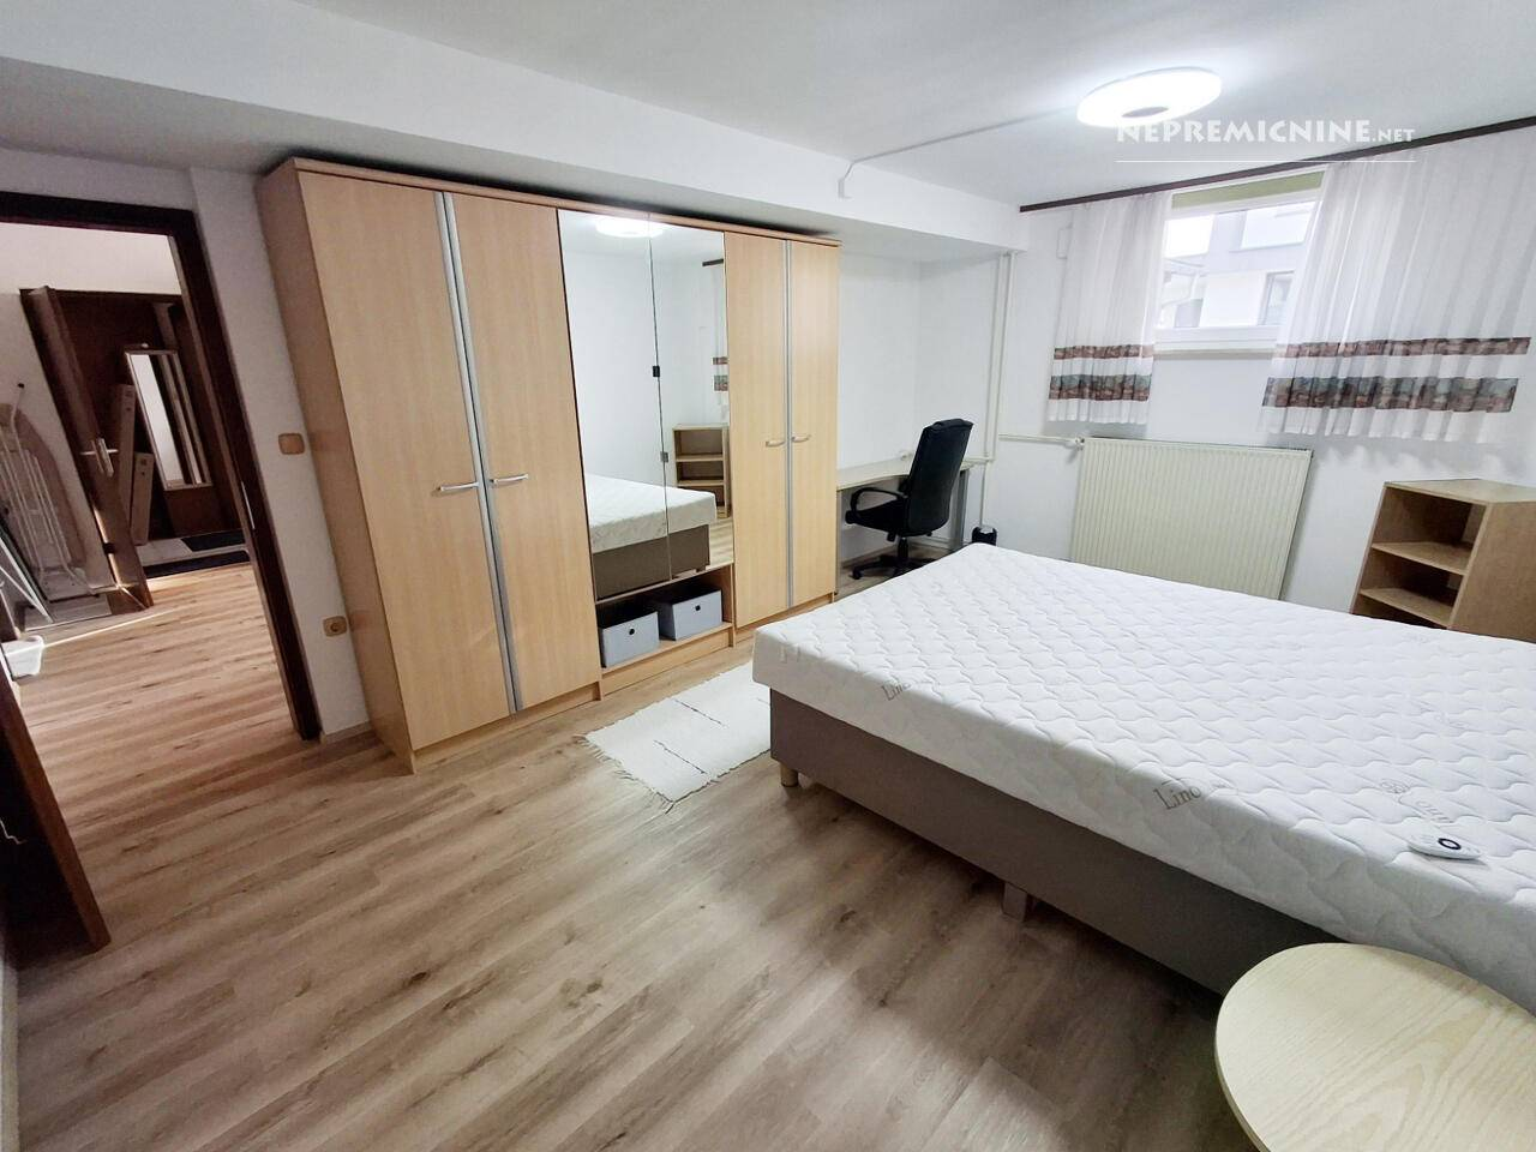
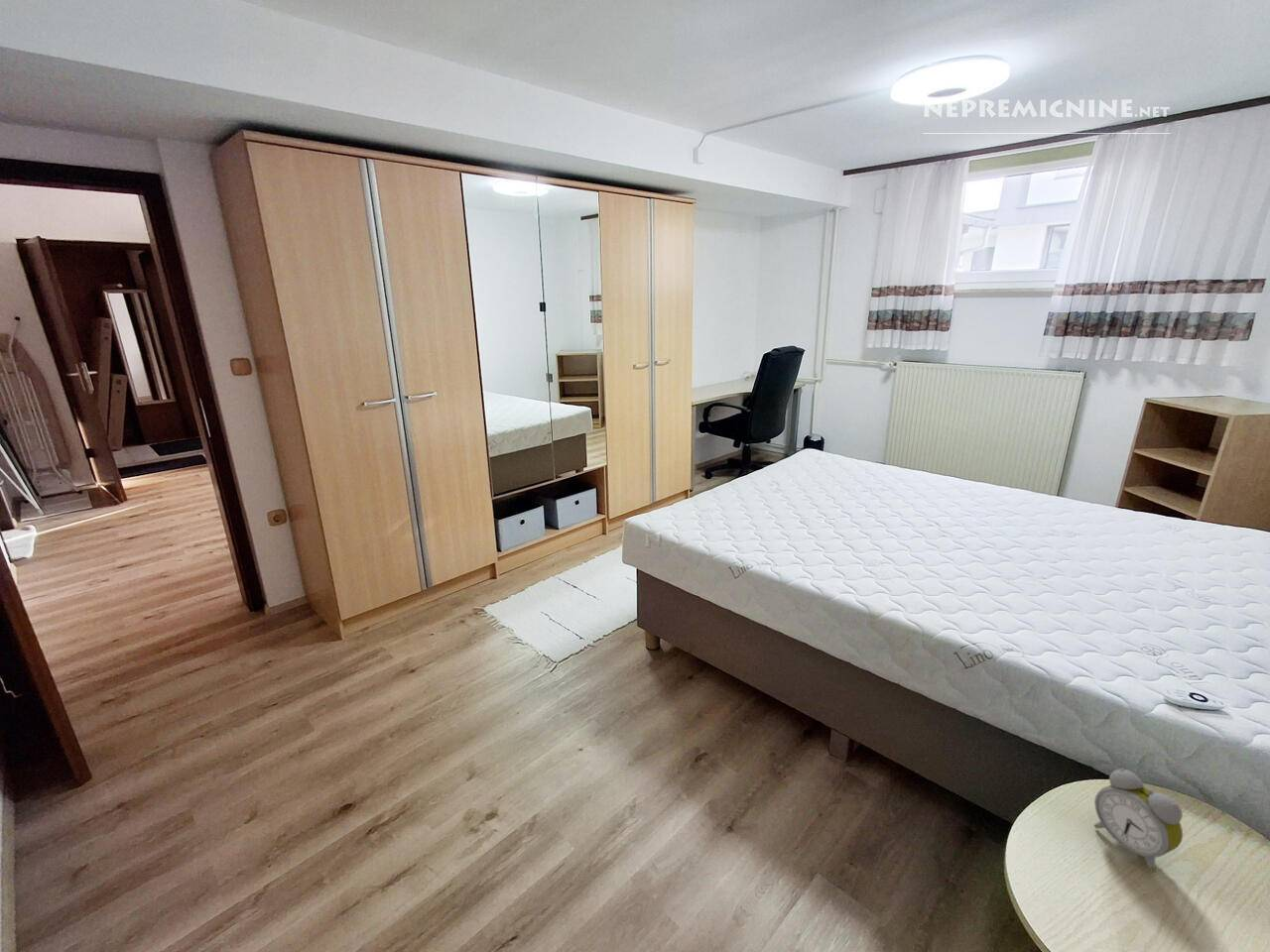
+ alarm clock [1093,768,1184,874]
